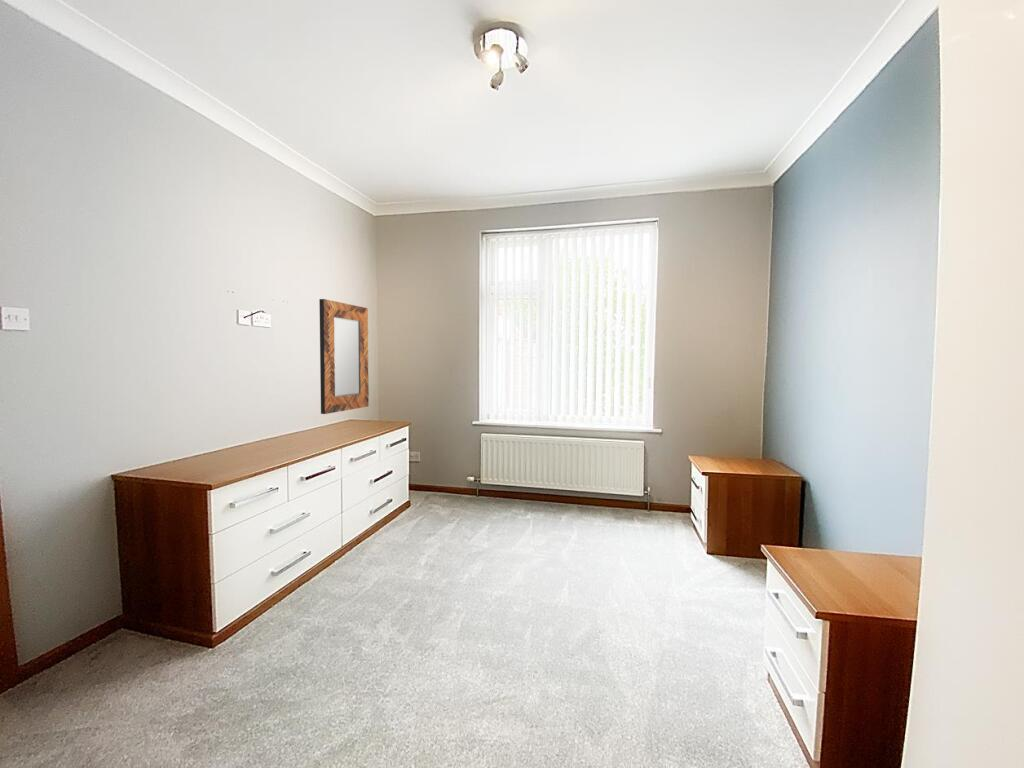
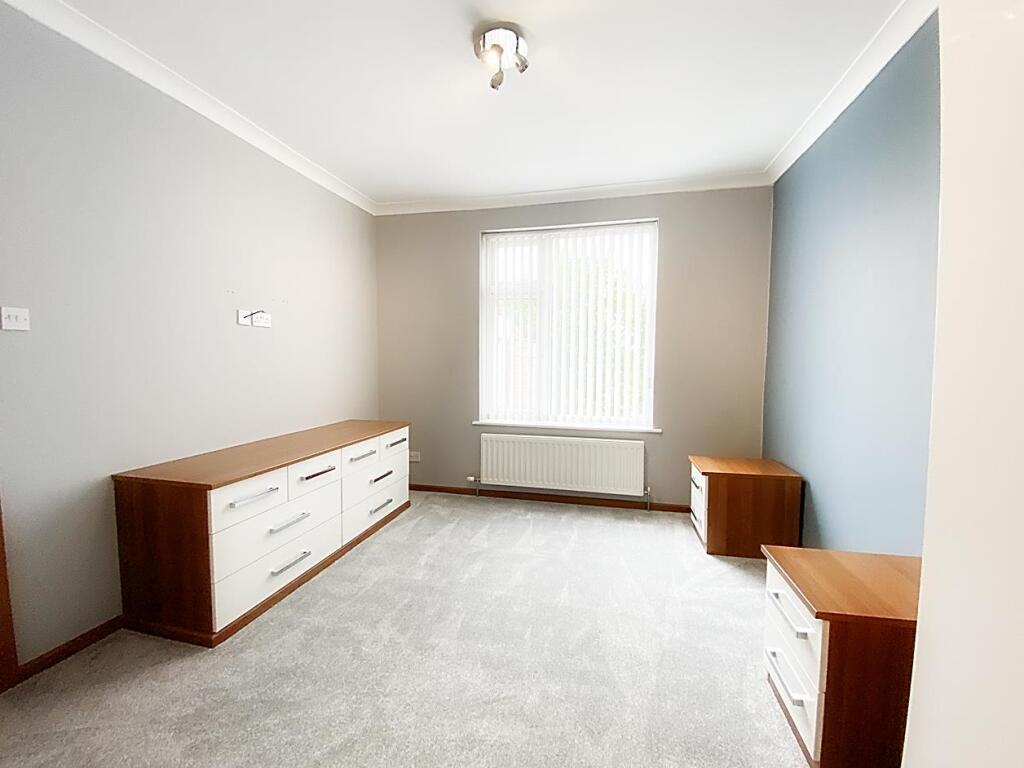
- home mirror [318,298,370,415]
